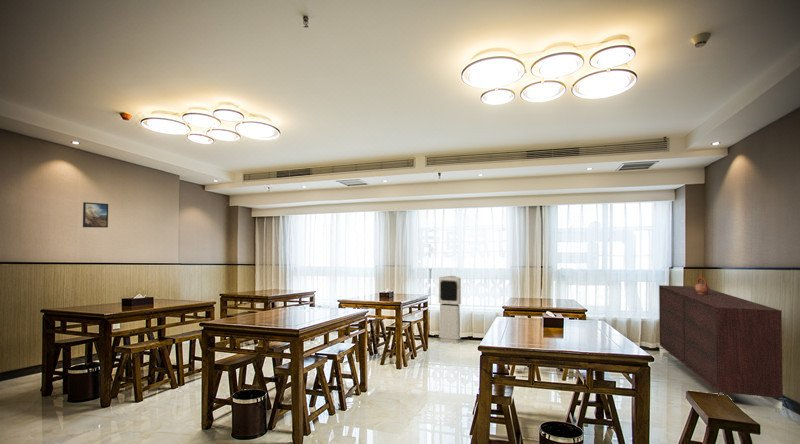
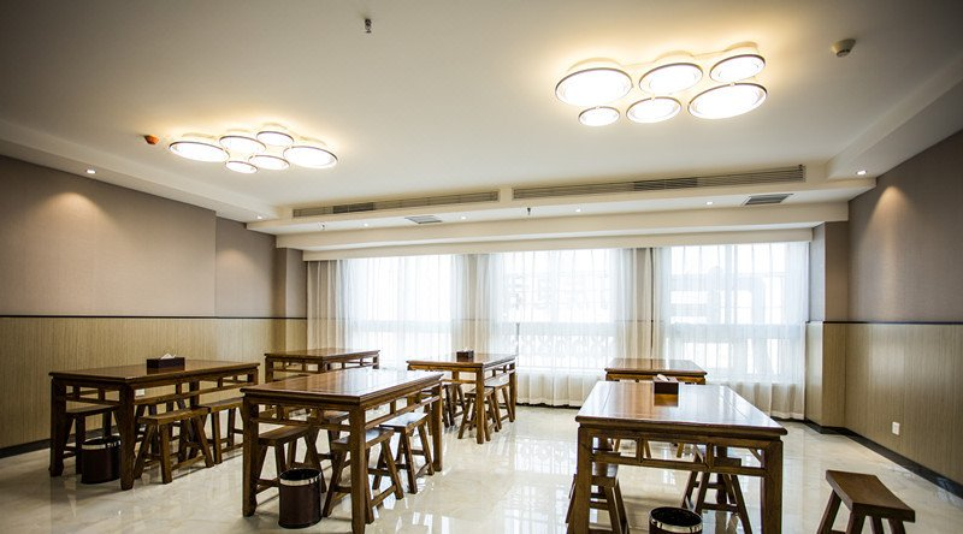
- ceramic vessel [693,273,711,295]
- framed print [82,201,109,229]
- air purifier [438,275,462,343]
- sideboard [658,284,784,410]
